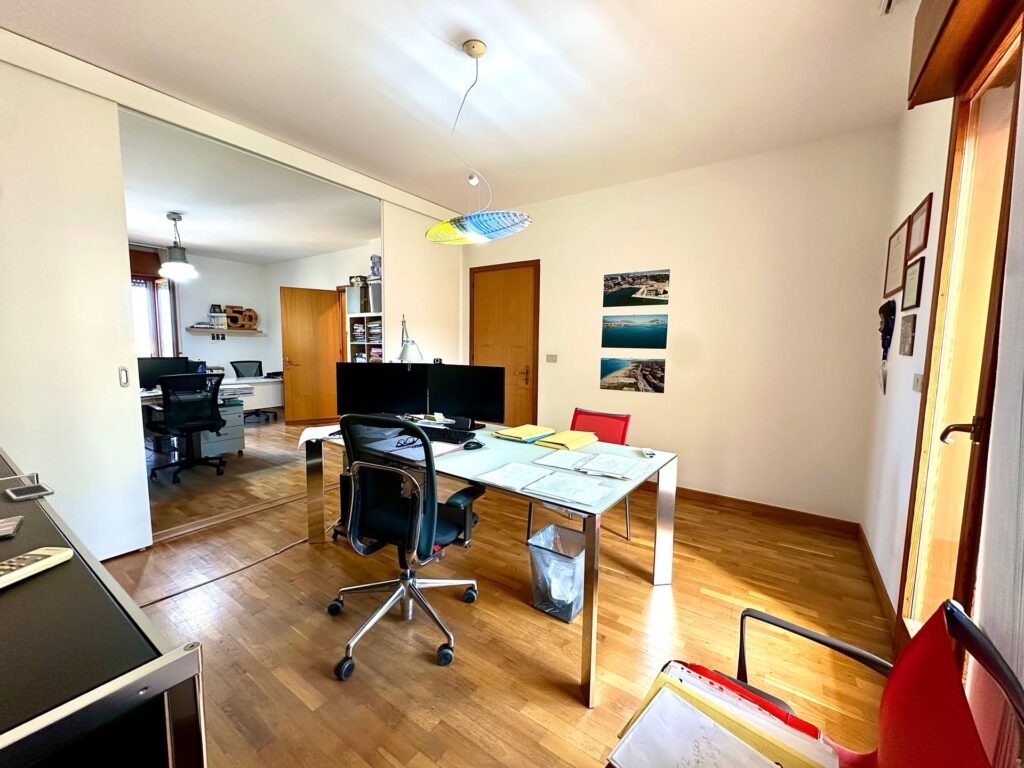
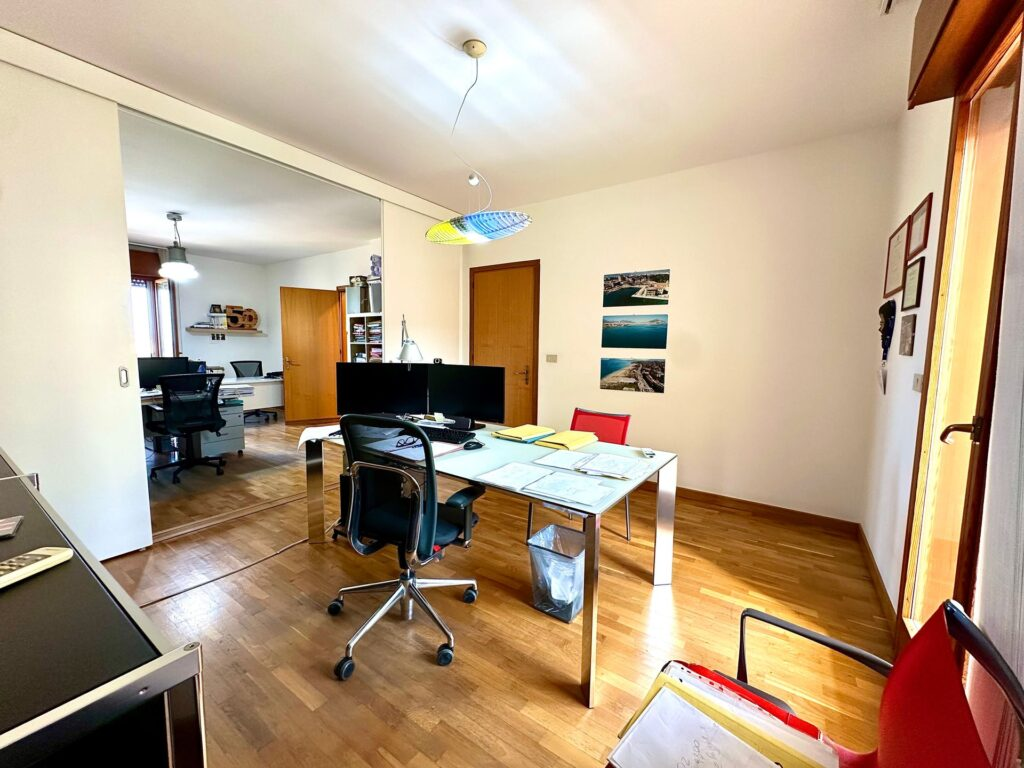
- cell phone [4,482,55,503]
